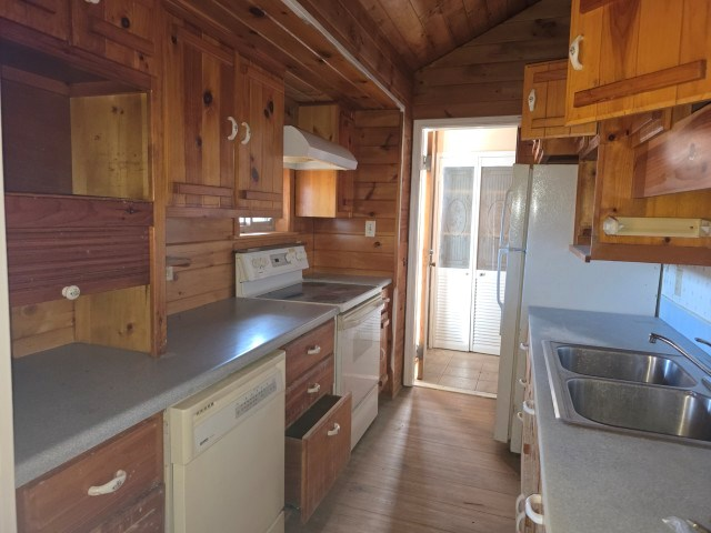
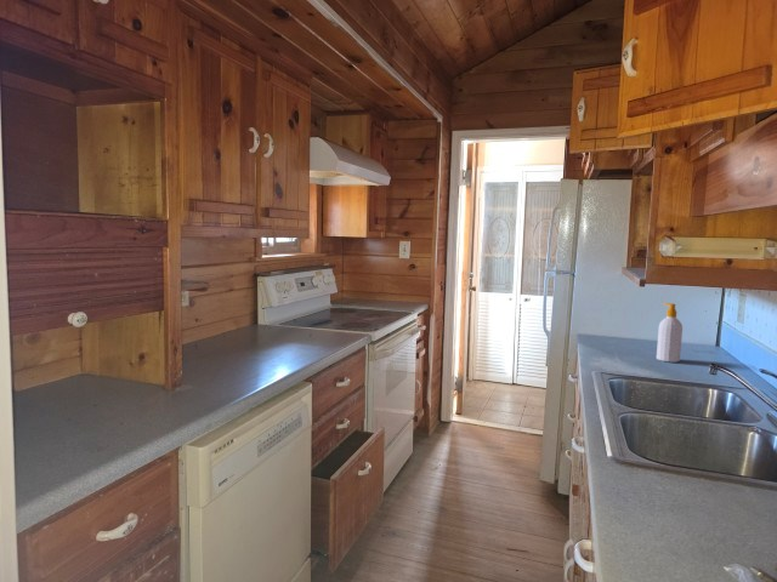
+ soap bottle [656,302,684,364]
